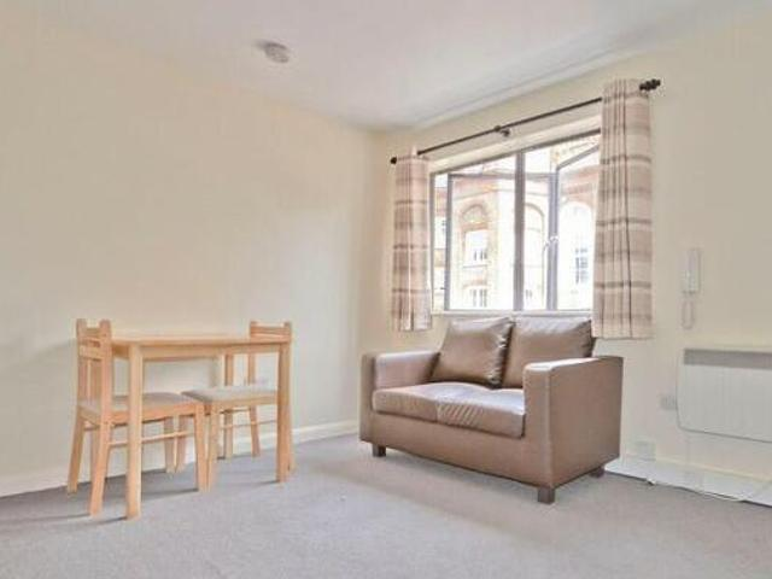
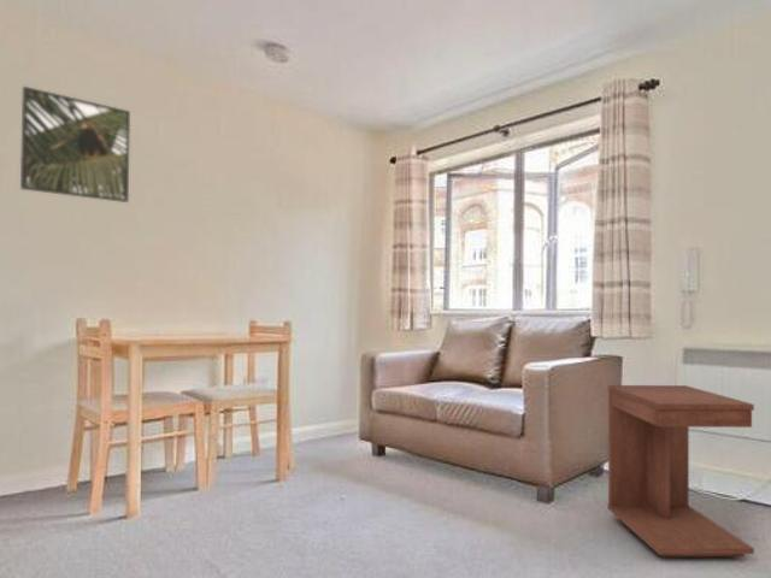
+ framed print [19,85,131,204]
+ side table [606,384,755,558]
